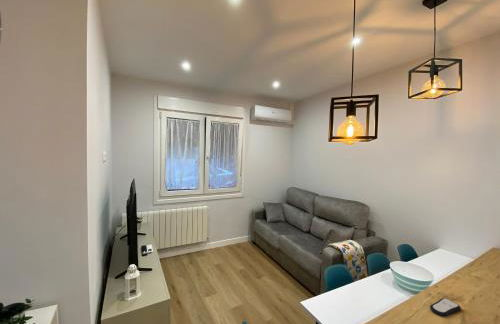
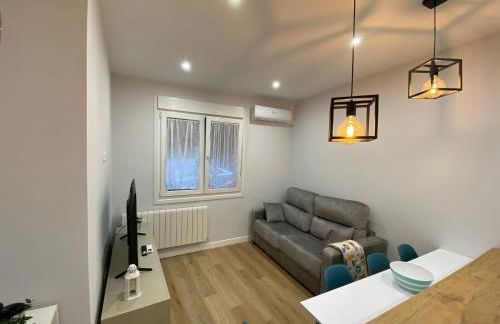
- remote control [429,297,462,318]
